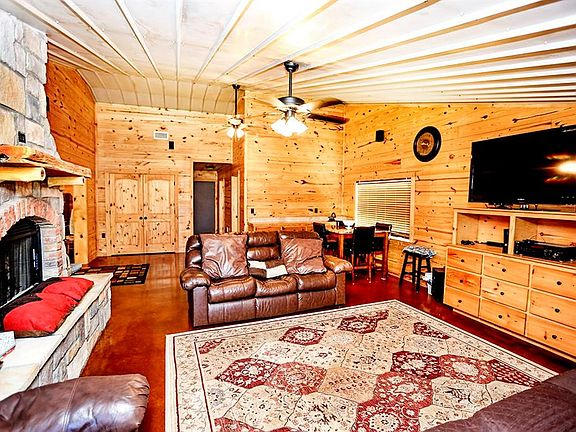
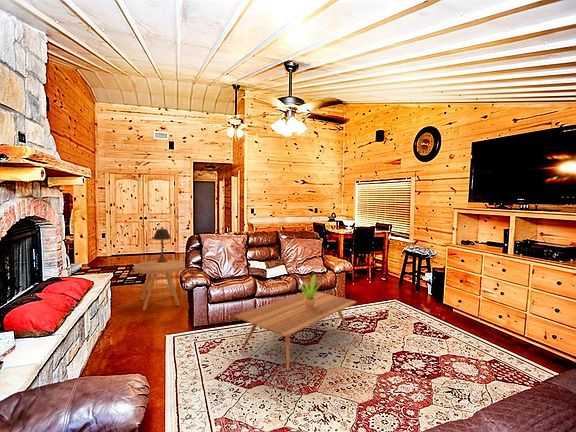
+ coffee table [234,289,357,372]
+ potted plant [298,273,325,307]
+ table lamp [151,226,172,263]
+ side table [132,259,186,311]
